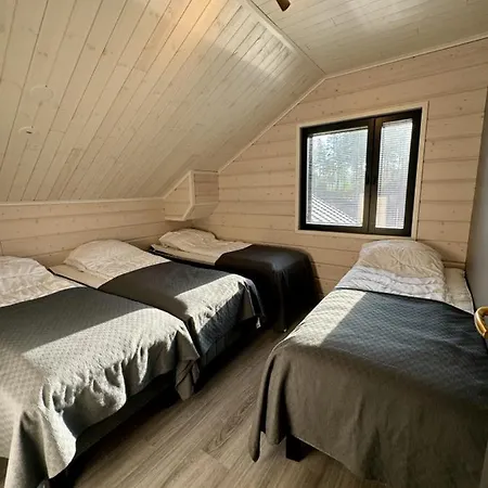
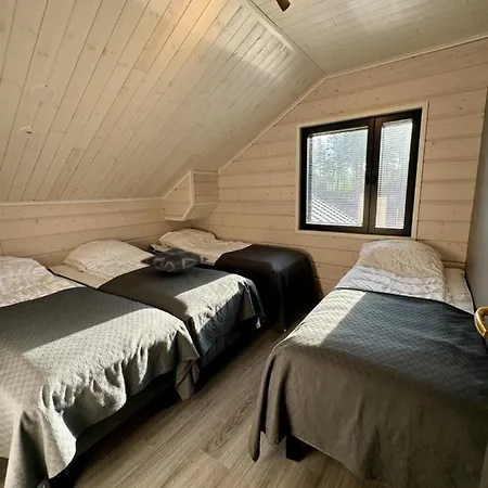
+ decorative pillow [139,247,210,273]
